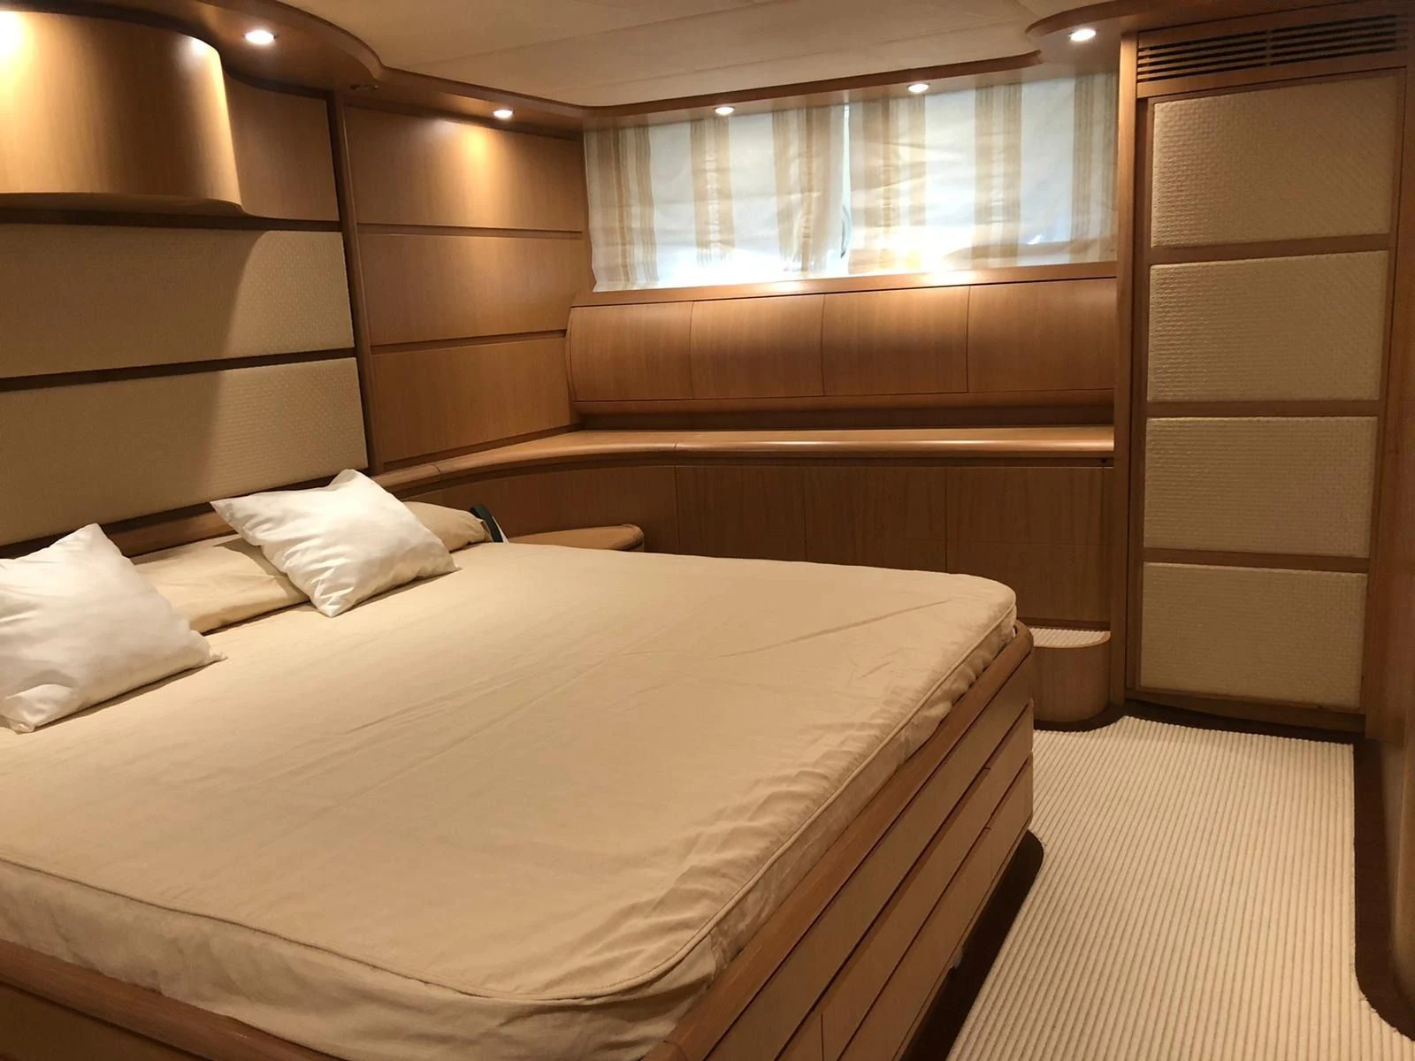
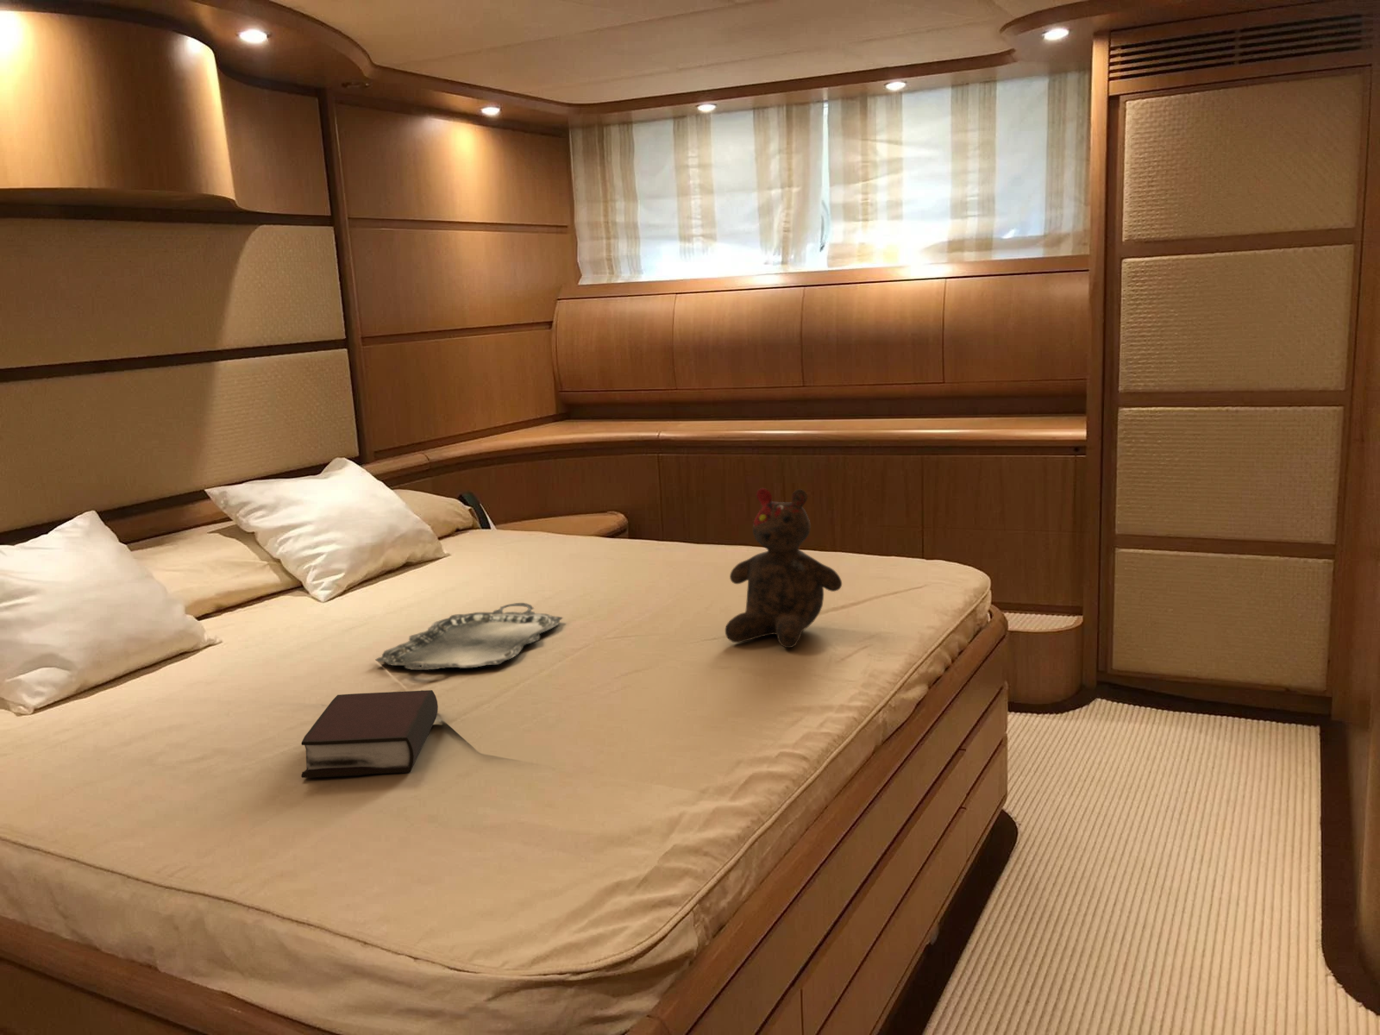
+ teddy bear [725,487,842,649]
+ serving tray [374,602,564,671]
+ bible [300,689,439,778]
